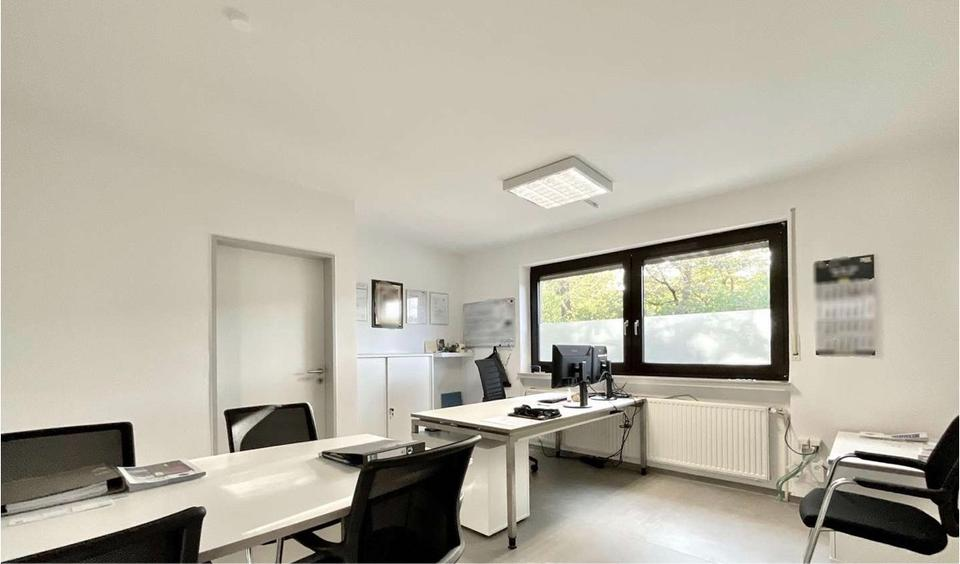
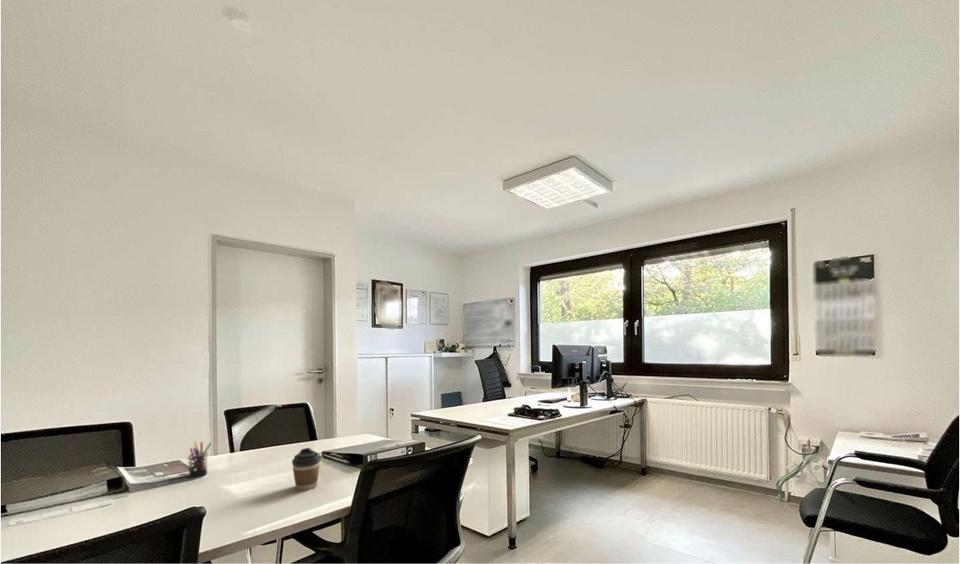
+ pen holder [187,440,213,478]
+ coffee cup [291,447,322,491]
